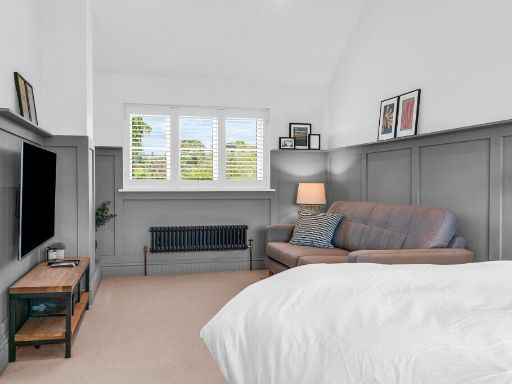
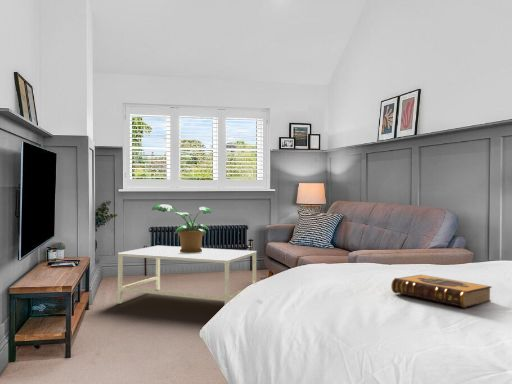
+ potted plant [151,203,213,253]
+ hardback book [390,274,493,309]
+ coffee table [117,245,257,305]
